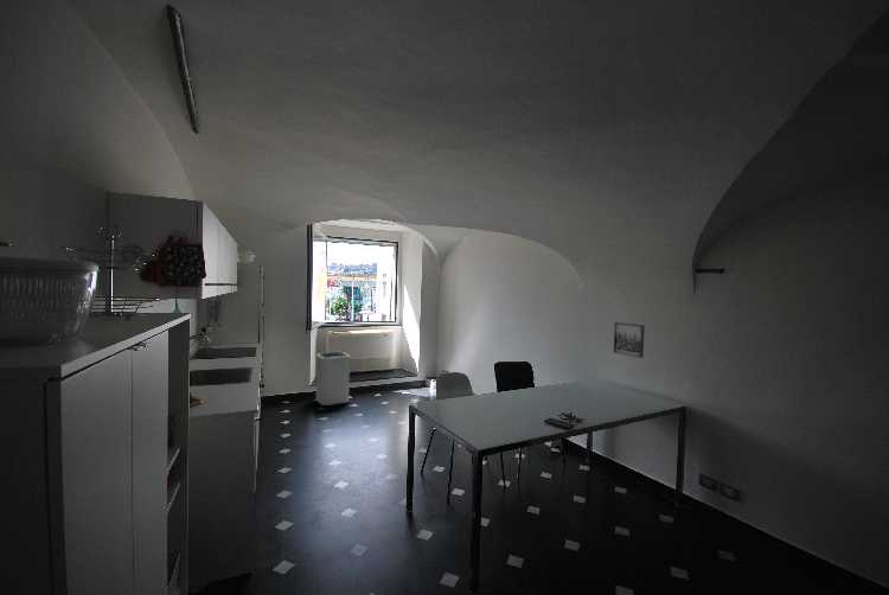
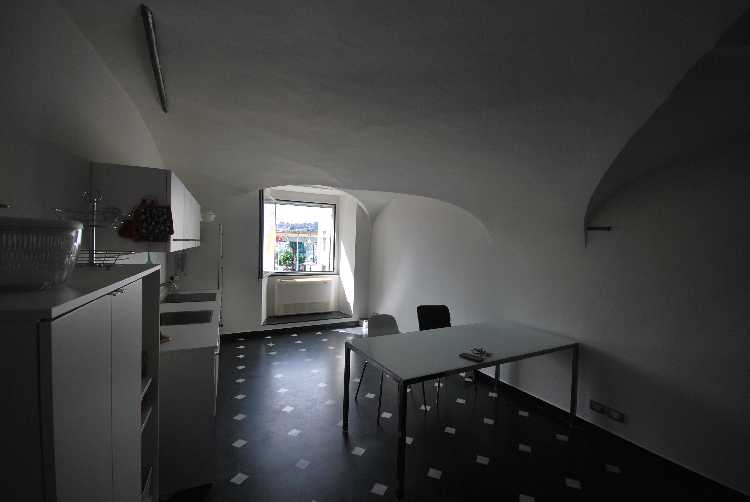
- wall art [613,321,646,359]
- trash can [315,351,351,407]
